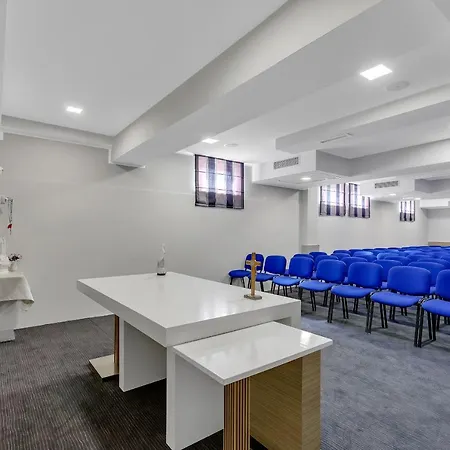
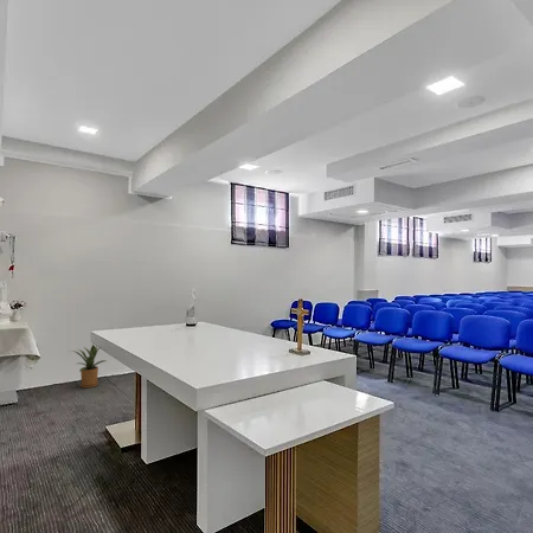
+ house plant [66,343,108,390]
